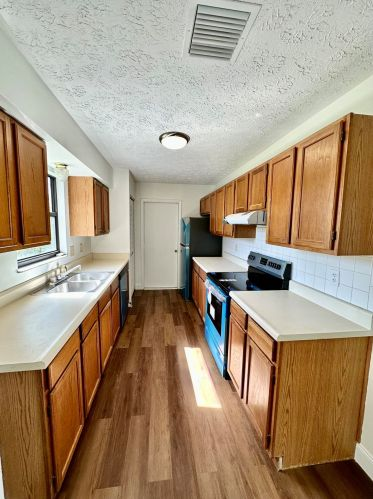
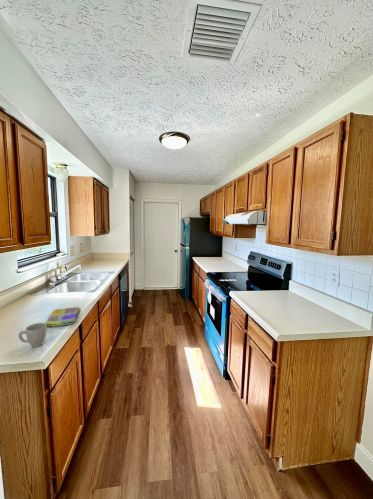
+ dish towel [44,306,81,327]
+ mug [17,322,48,348]
